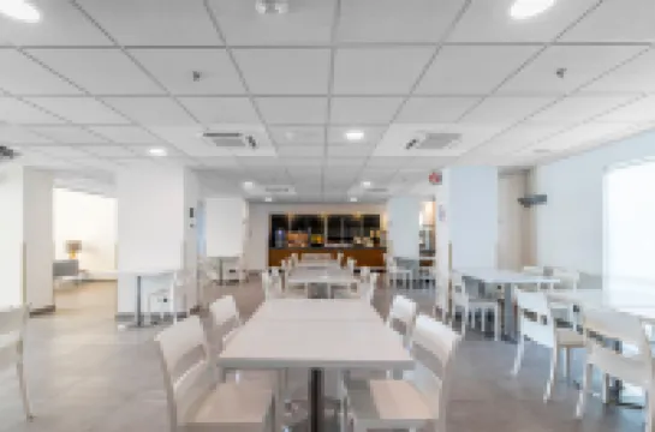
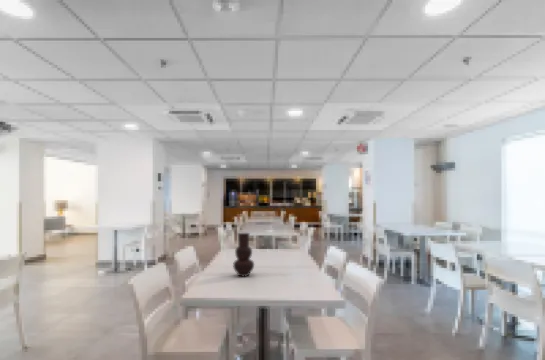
+ vase [232,232,255,278]
